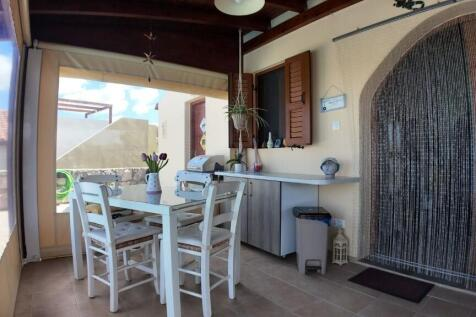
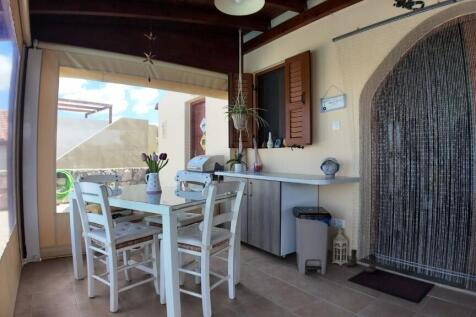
+ boots [345,248,378,274]
